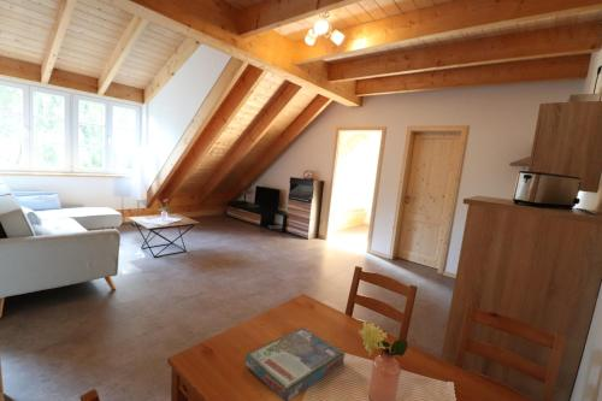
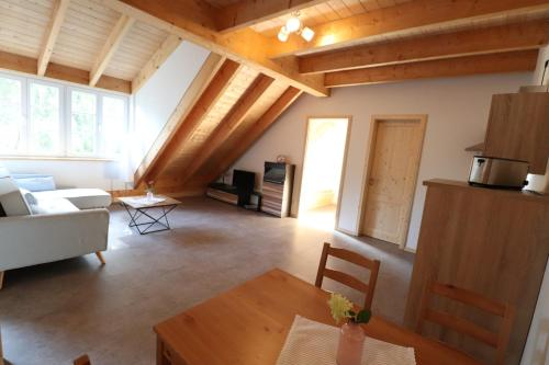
- board game [244,326,346,401]
